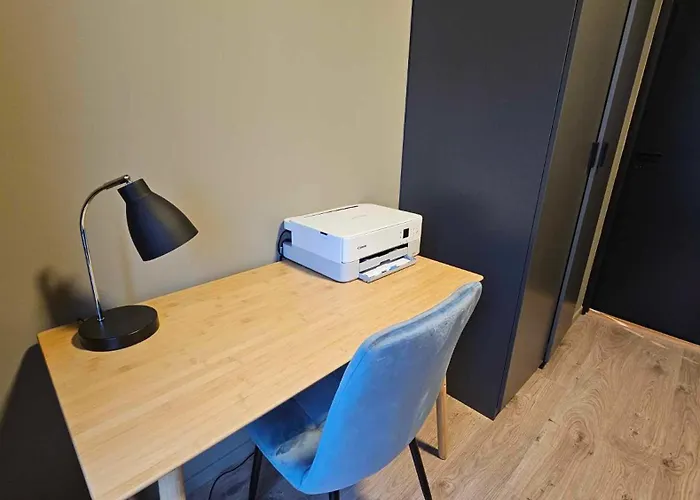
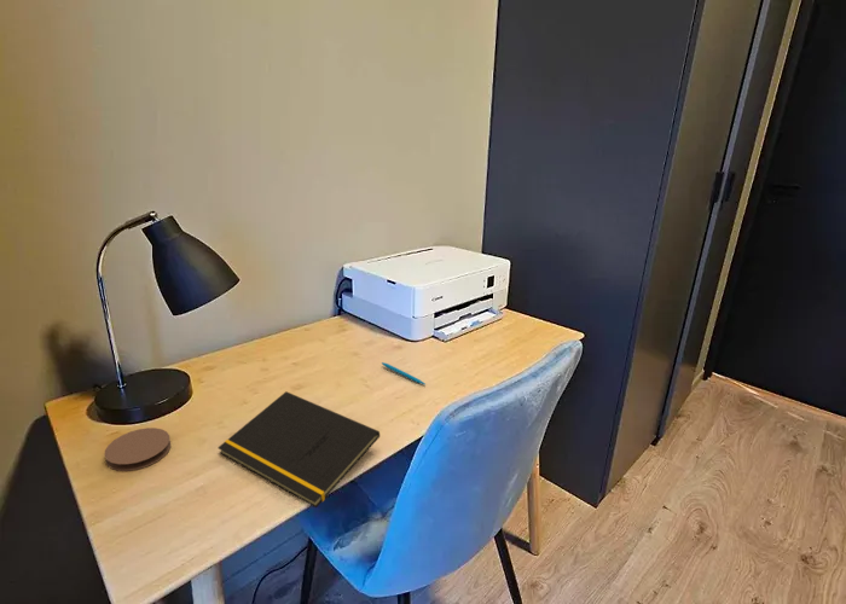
+ pen [381,361,428,387]
+ notepad [216,390,381,509]
+ coaster [103,426,172,472]
